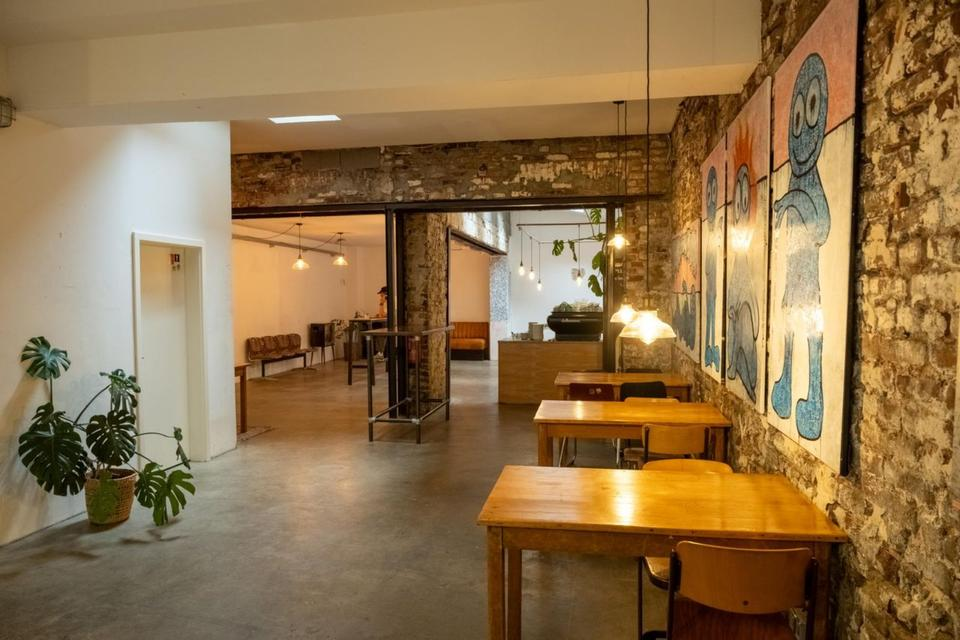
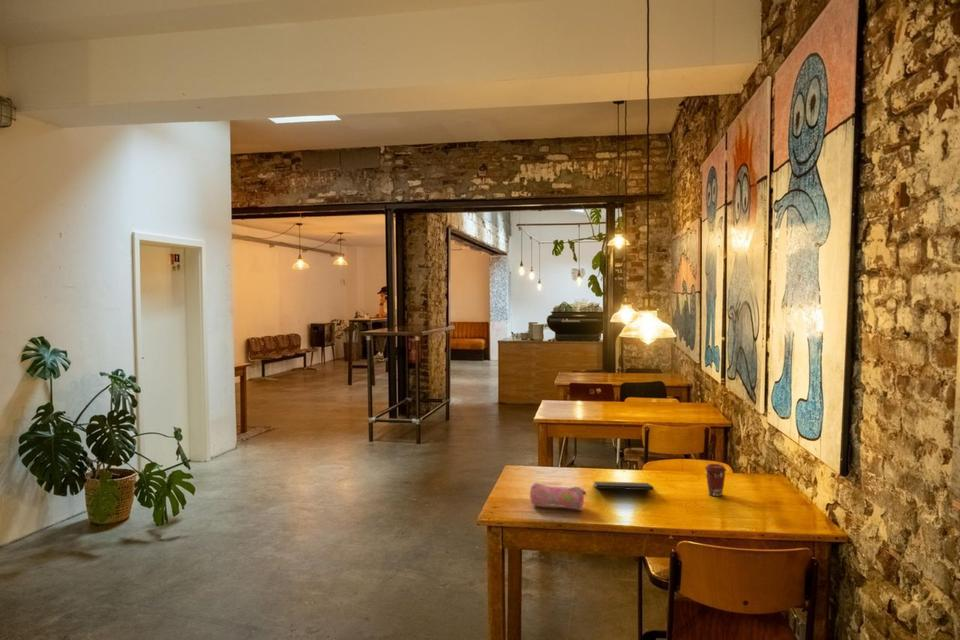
+ coffee cup [704,463,727,497]
+ pencil case [529,482,587,511]
+ notepad [593,480,656,498]
